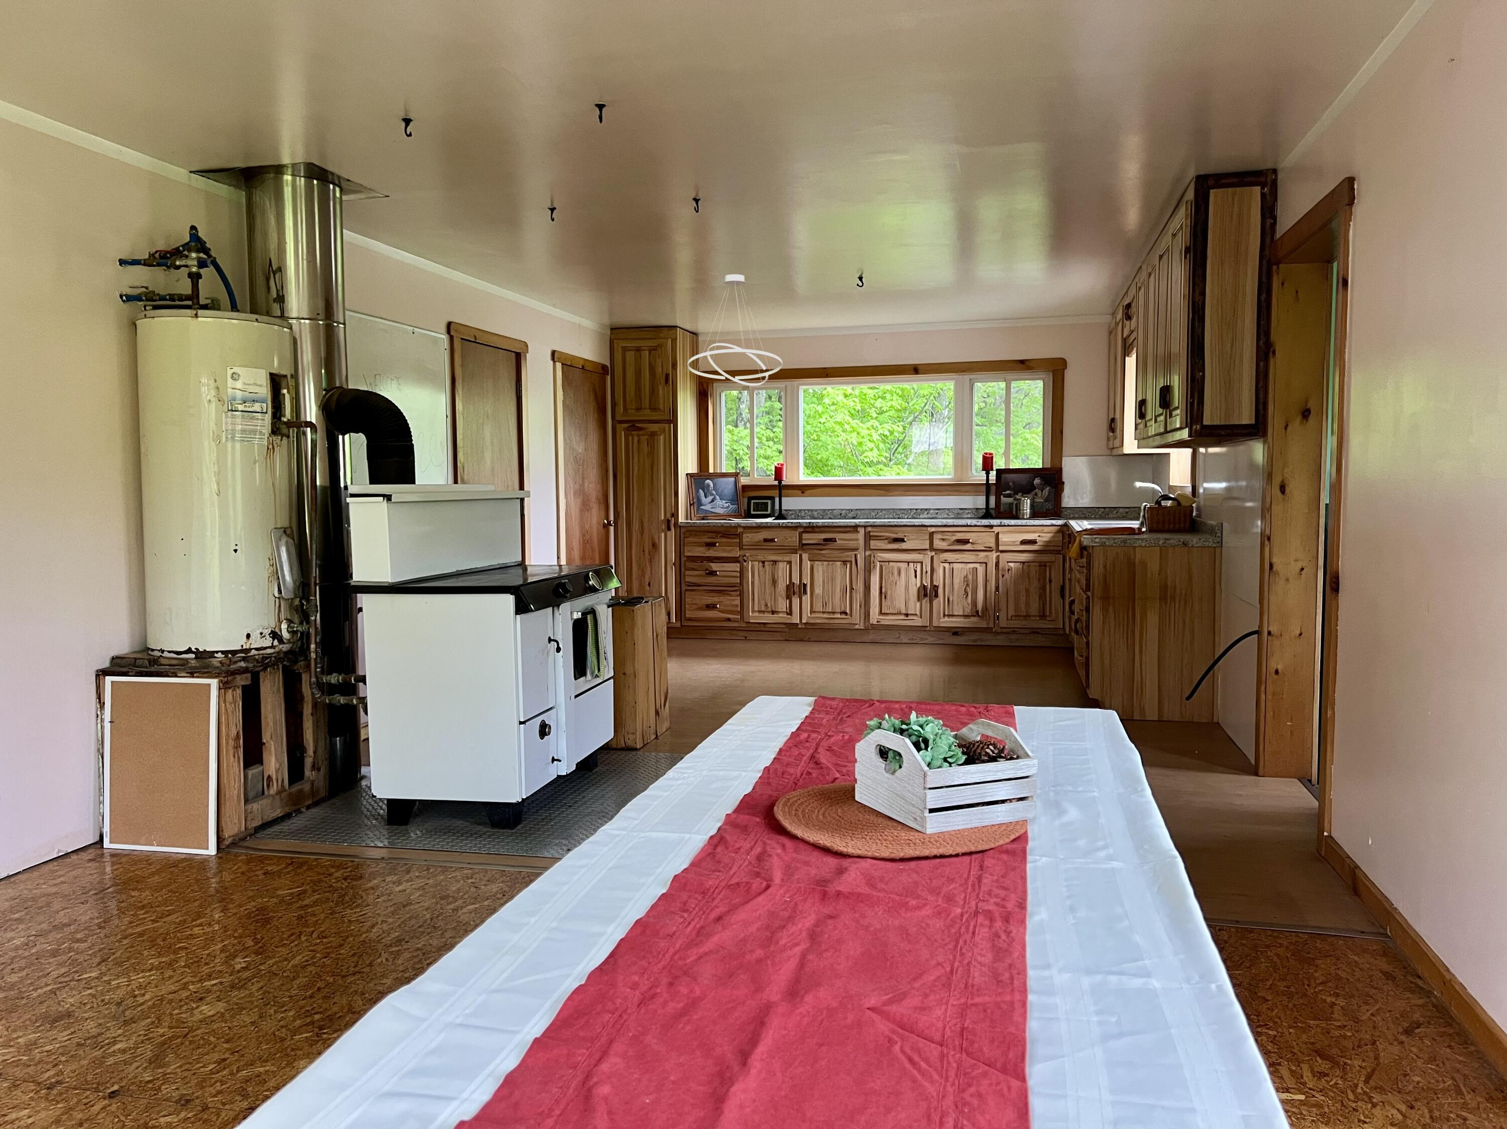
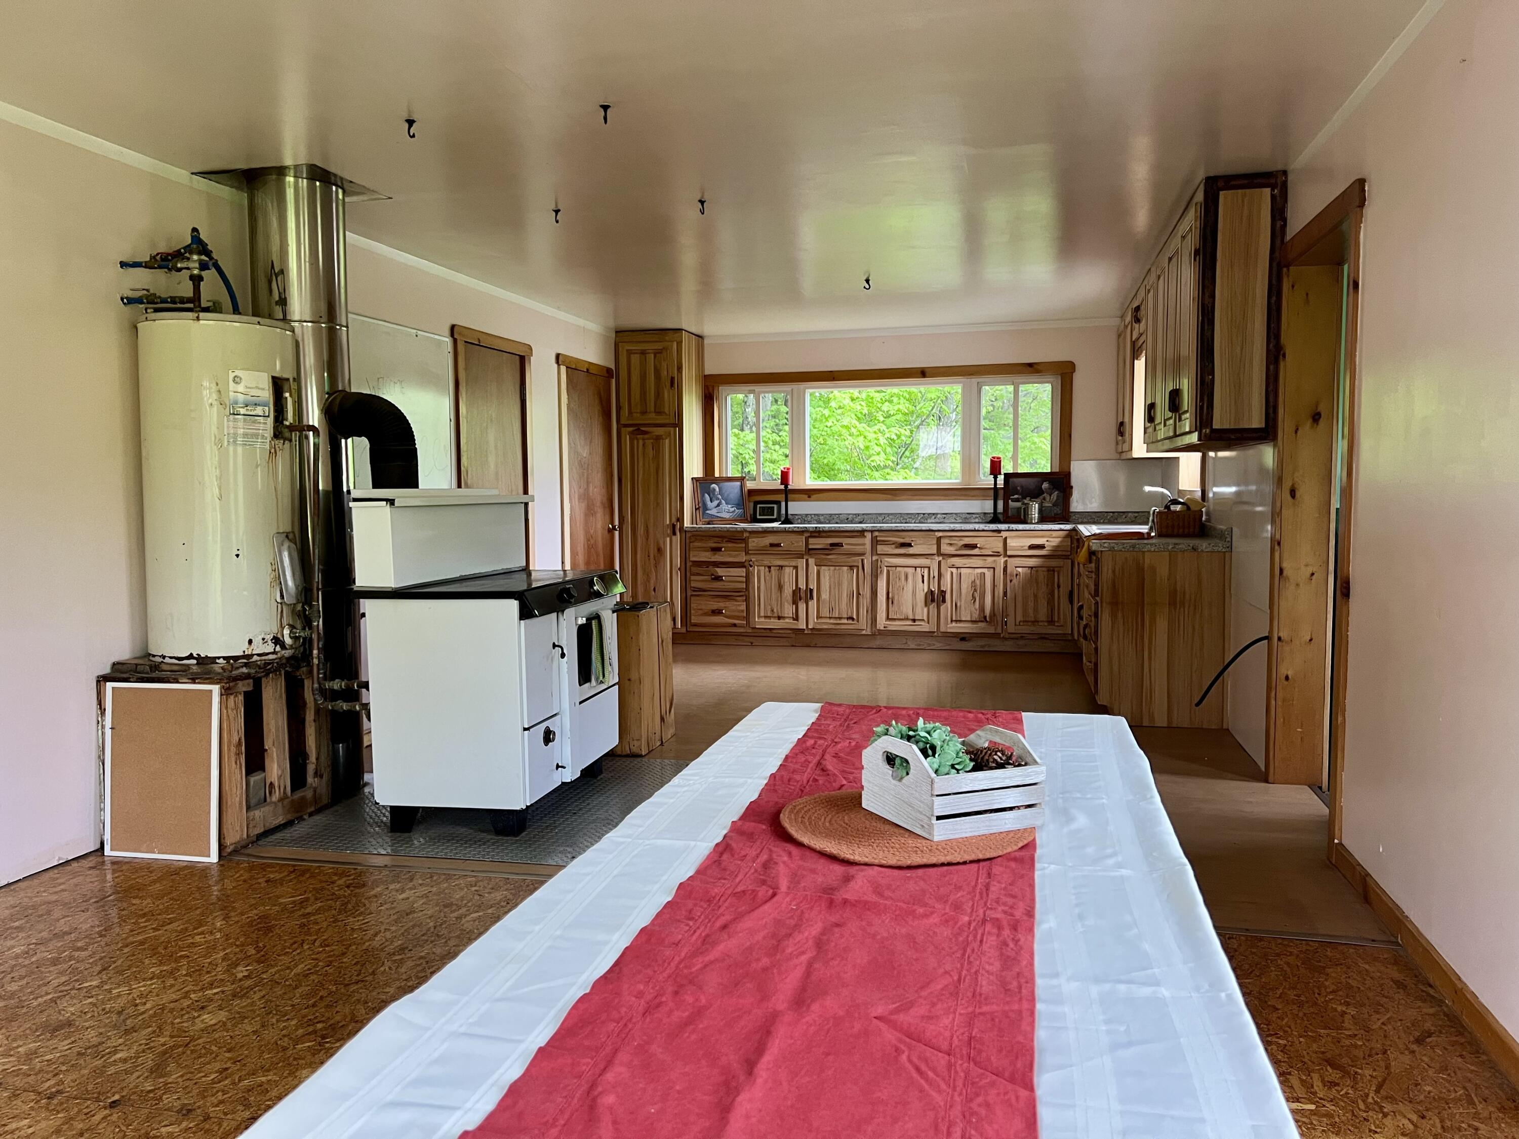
- ceiling light fixture [687,274,783,387]
